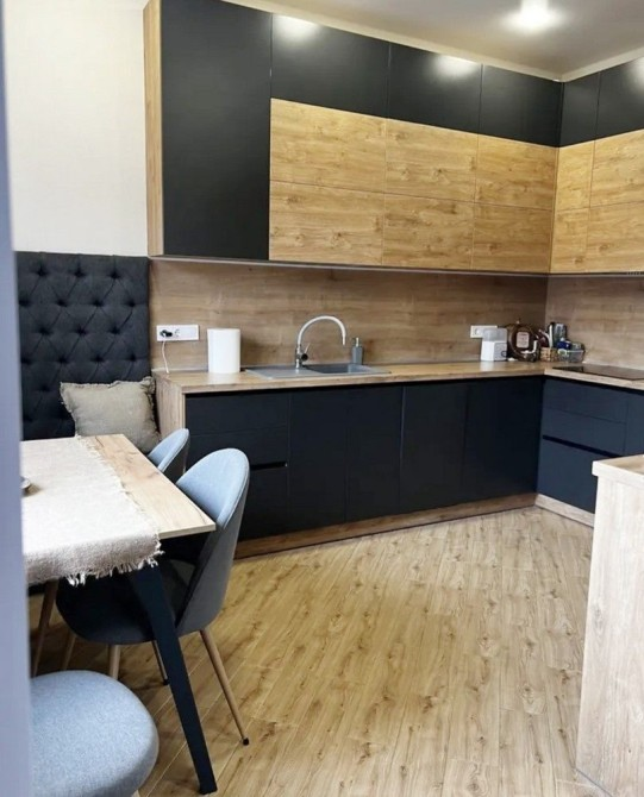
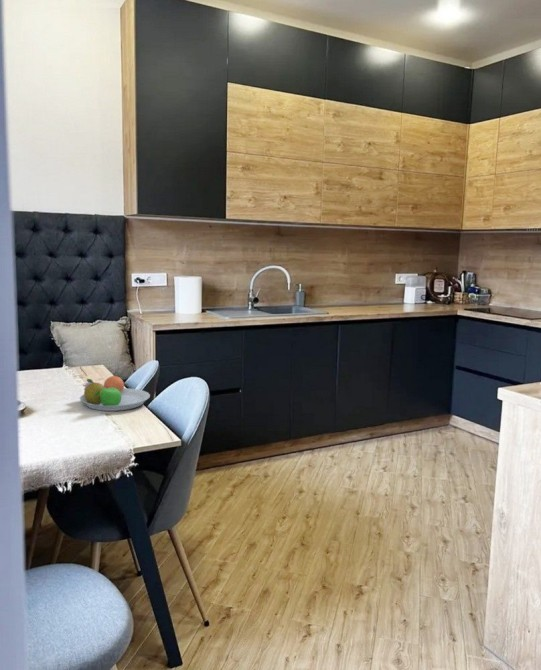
+ fruit bowl [79,374,151,412]
